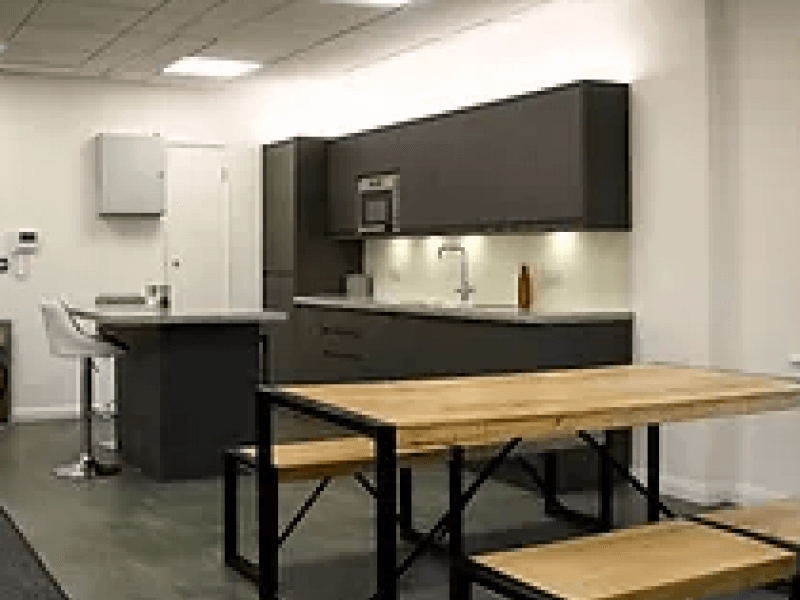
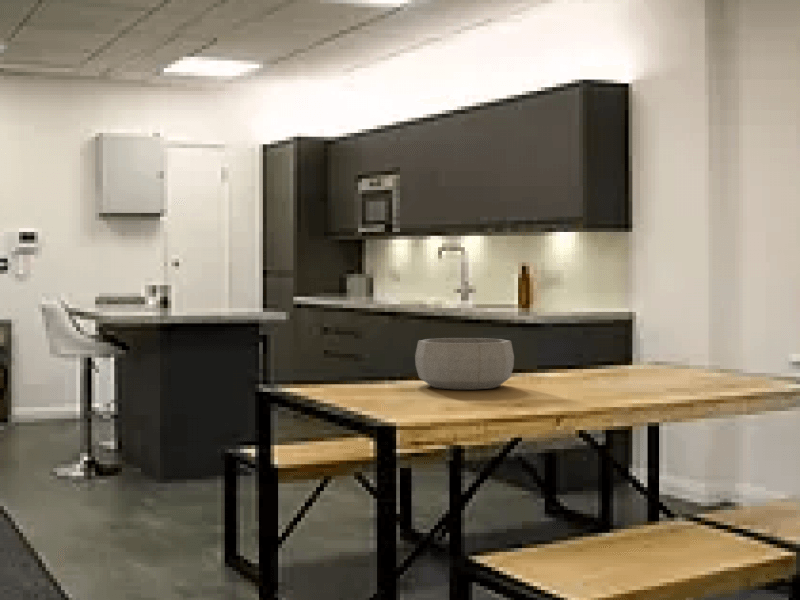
+ decorative bowl [414,337,515,391]
